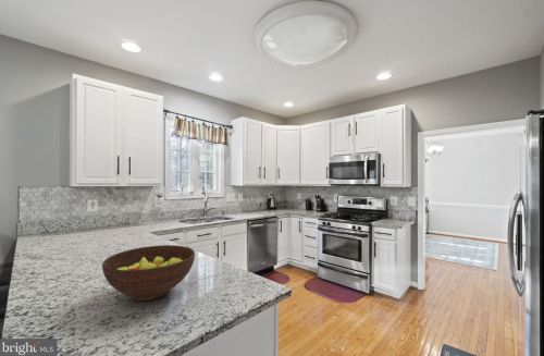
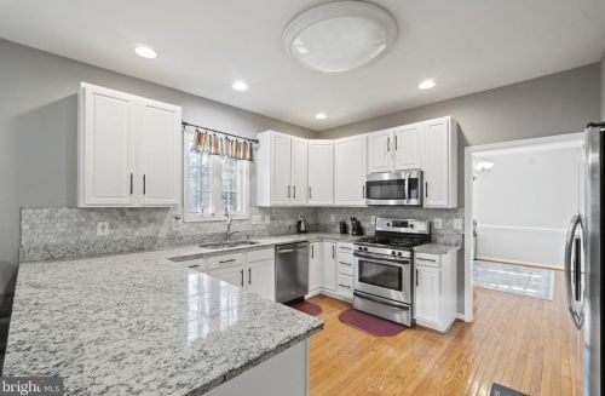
- fruit bowl [101,244,196,302]
